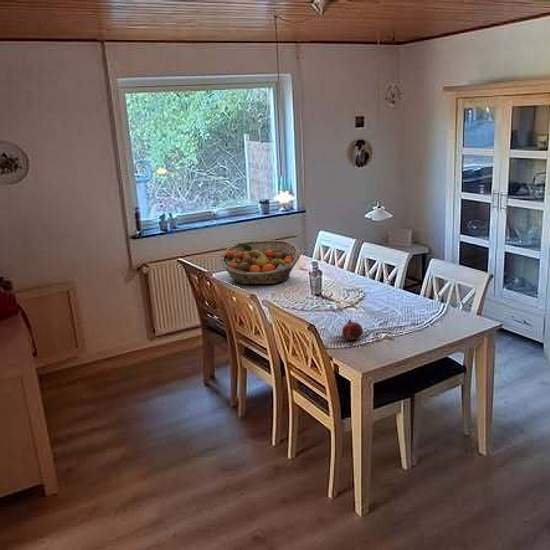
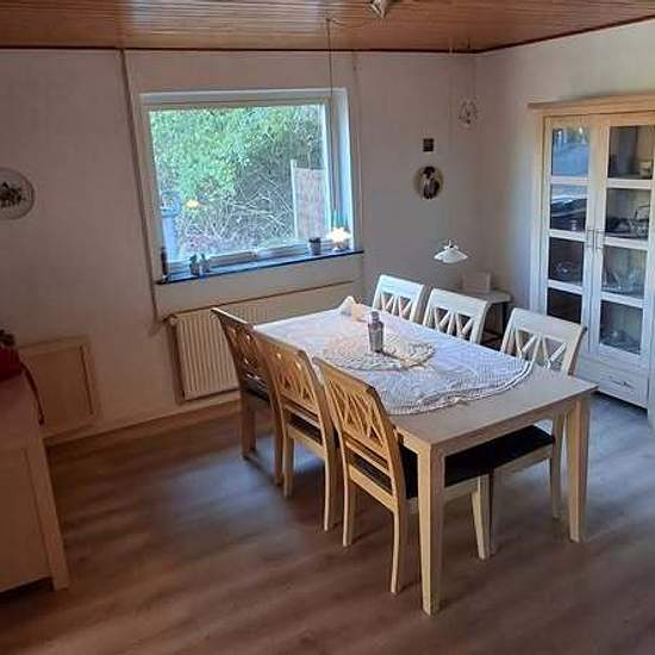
- fruit [341,319,364,341]
- fruit basket [219,239,301,286]
